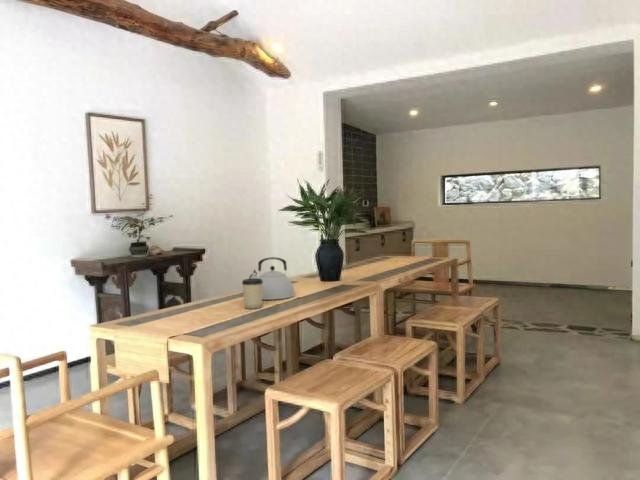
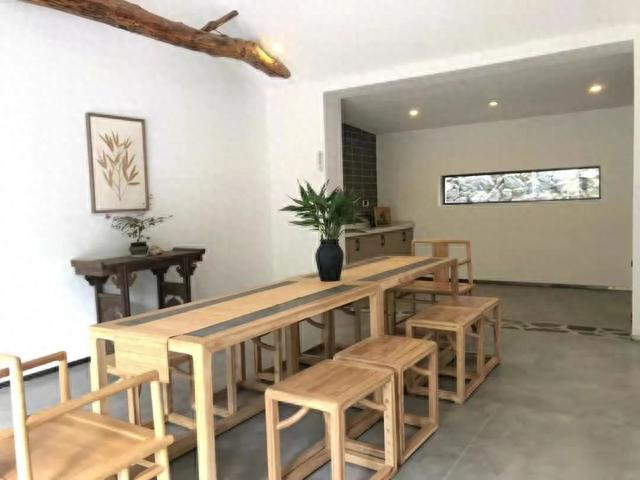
- cup [241,278,263,310]
- kettle [248,256,296,301]
